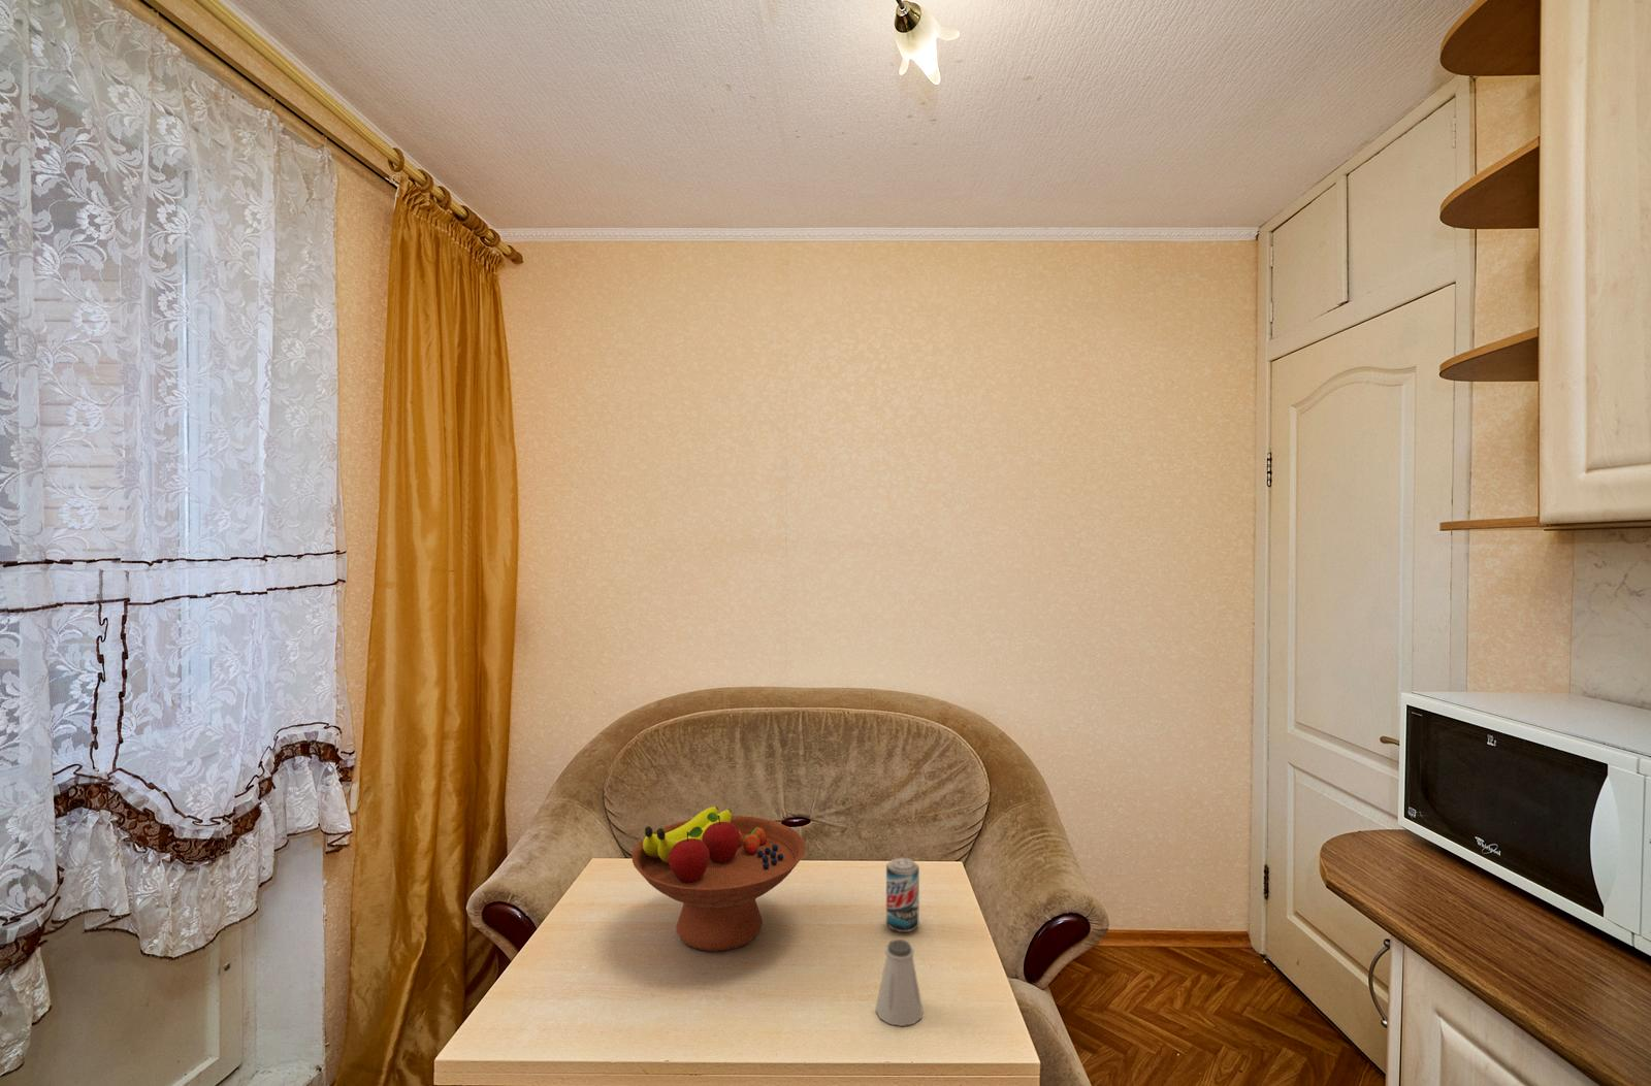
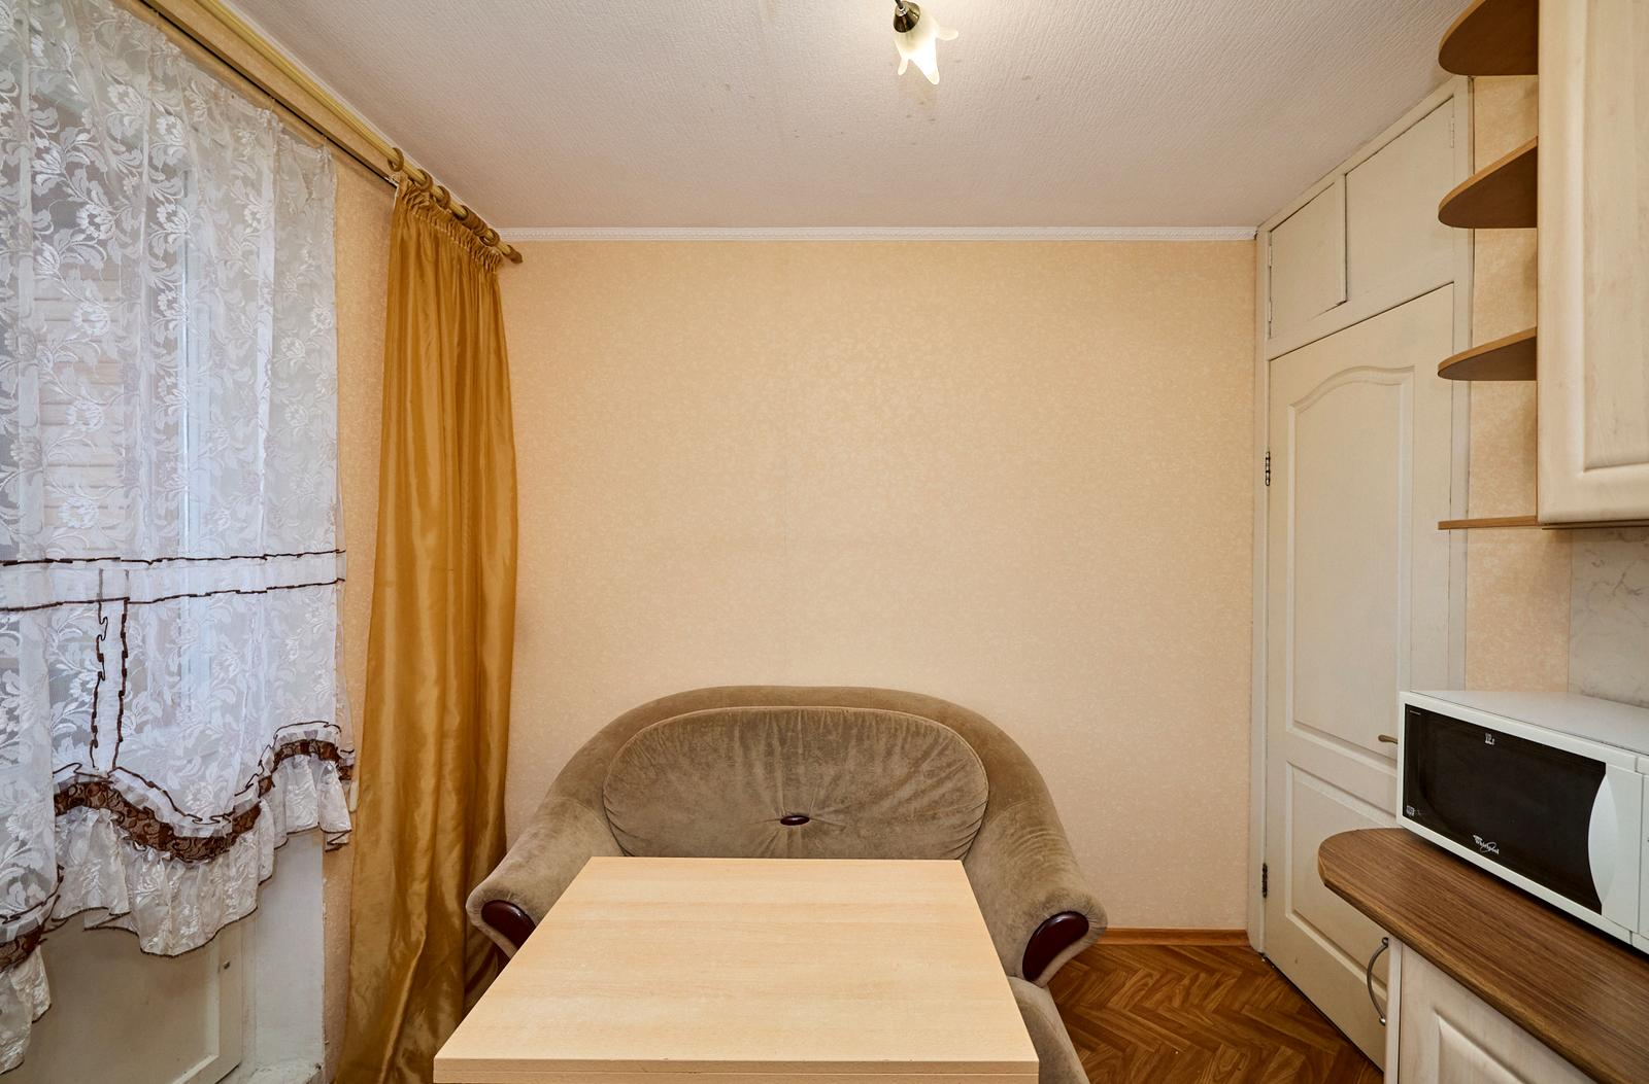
- fruit bowl [632,806,806,951]
- beer can [885,856,920,933]
- saltshaker [875,938,924,1027]
